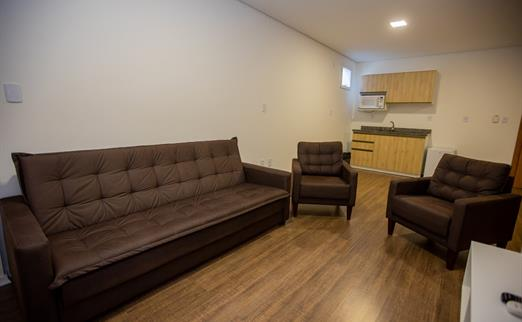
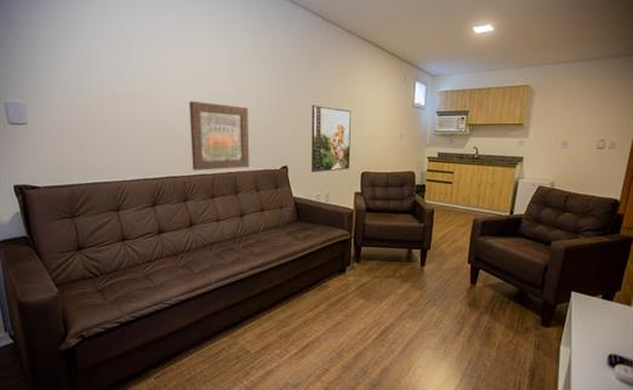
+ wall art [188,101,250,172]
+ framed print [310,104,352,173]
